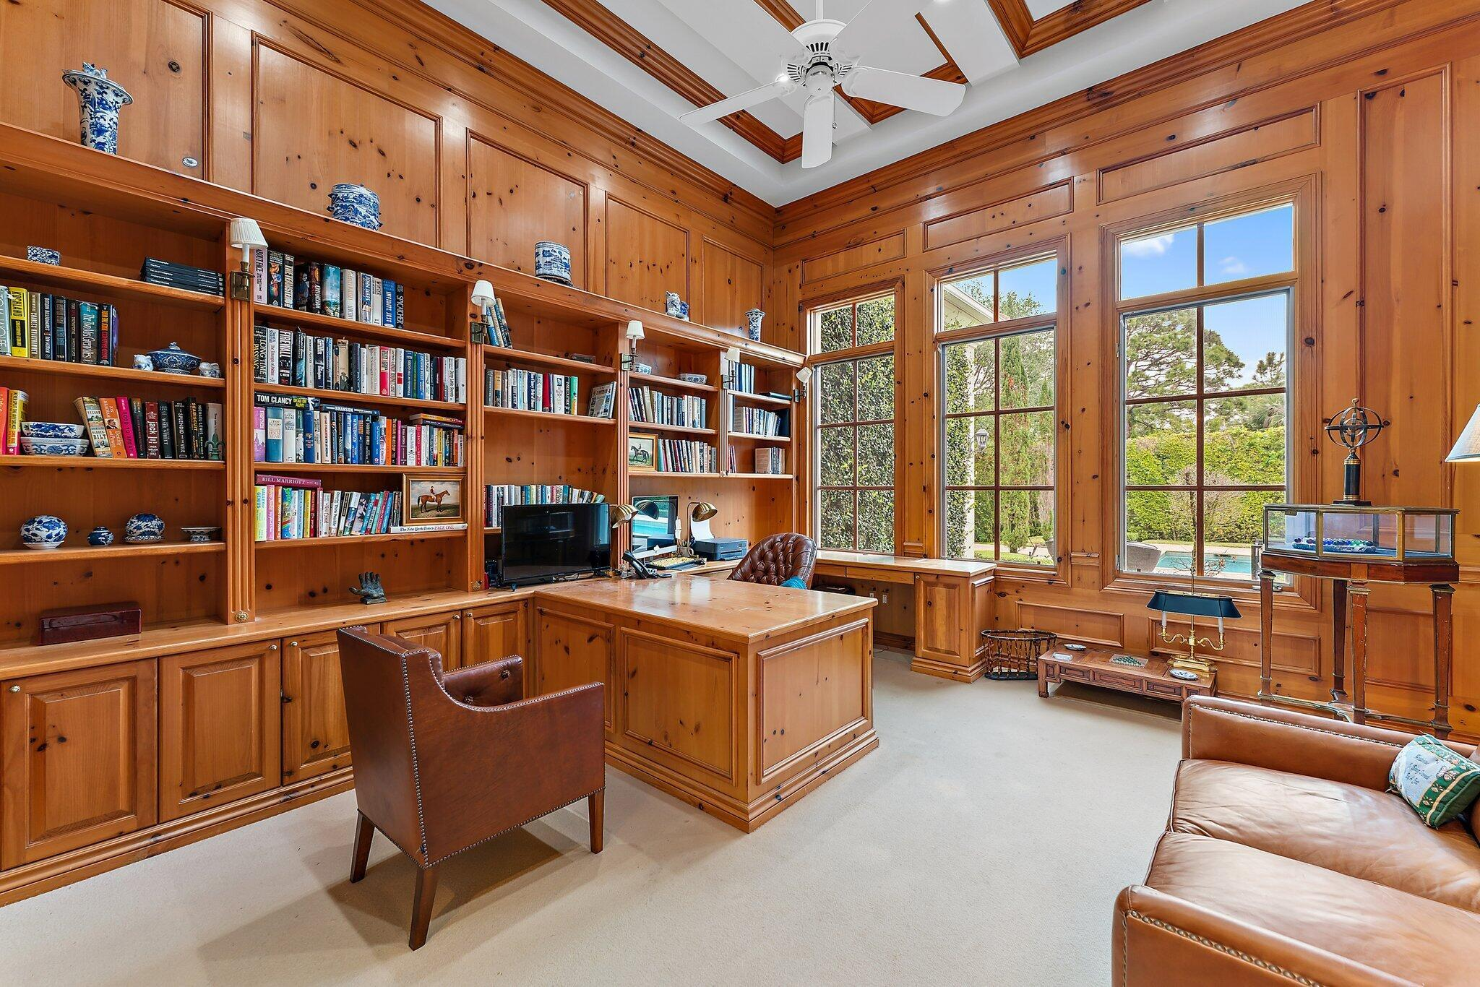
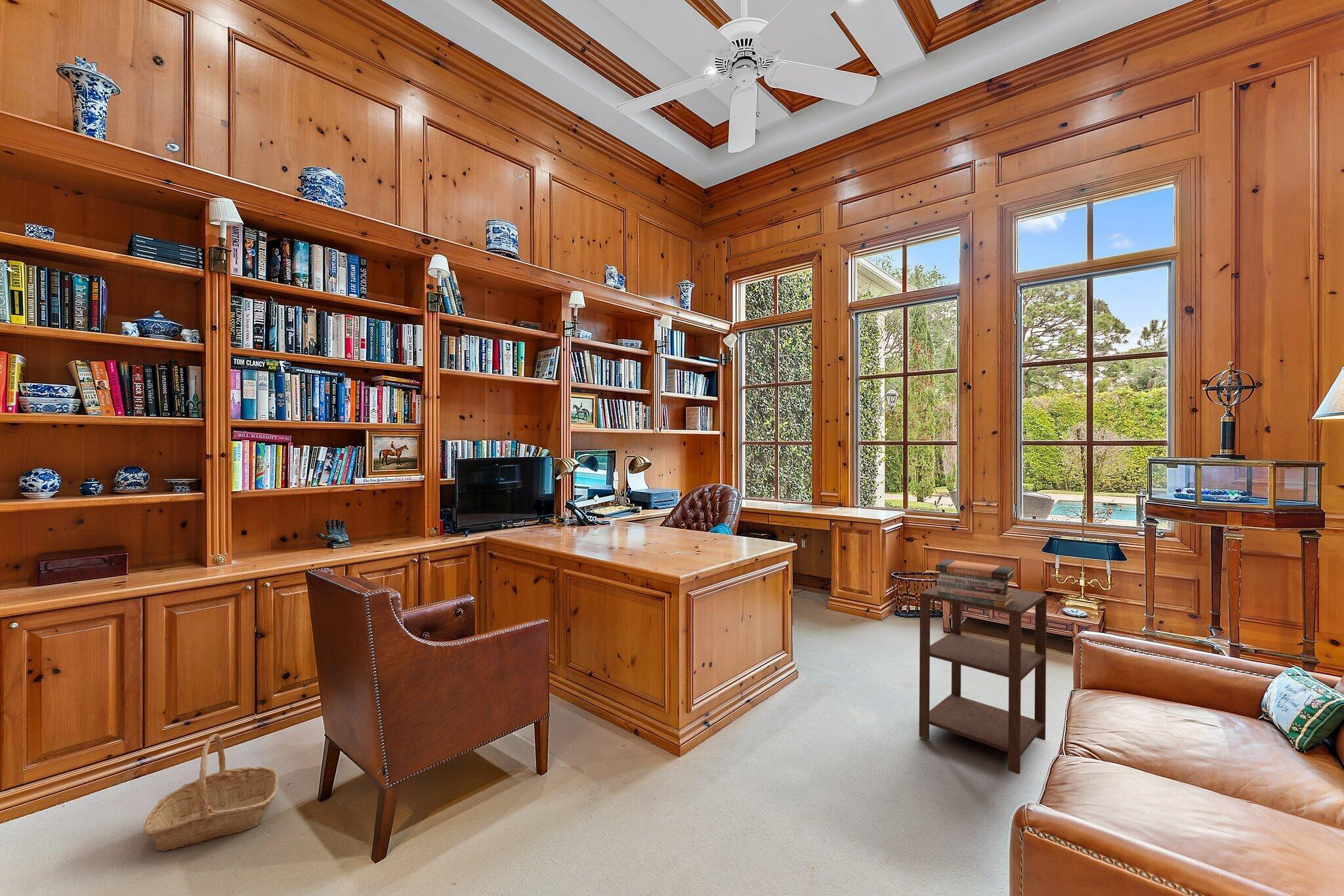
+ book stack [935,559,1015,608]
+ side table [919,585,1047,775]
+ basket [143,733,279,851]
